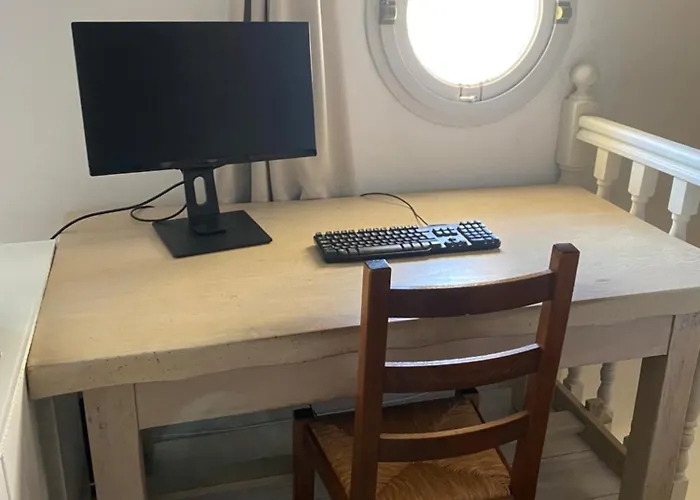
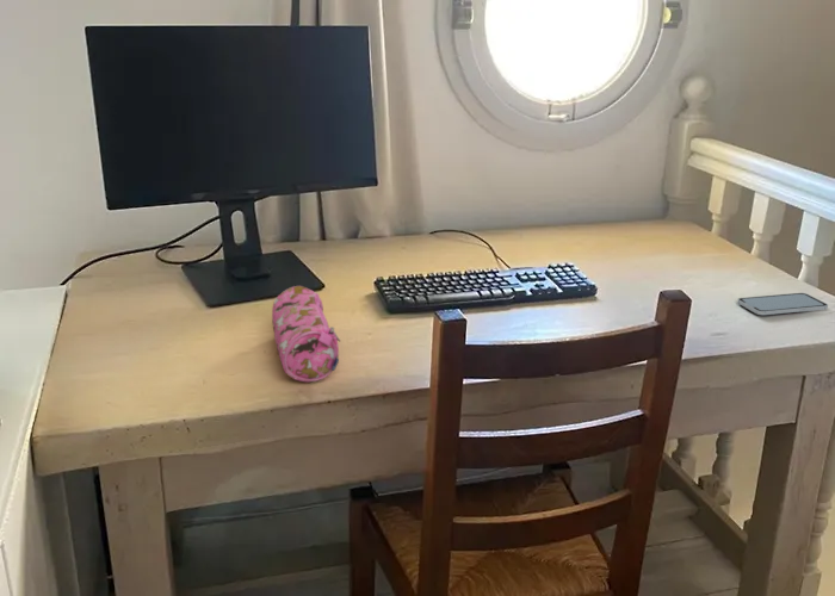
+ smartphone [736,292,829,316]
+ pencil case [271,285,341,383]
